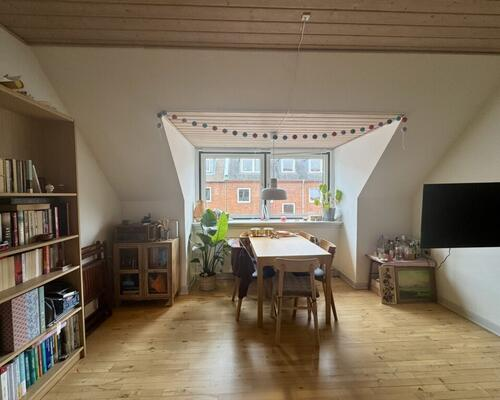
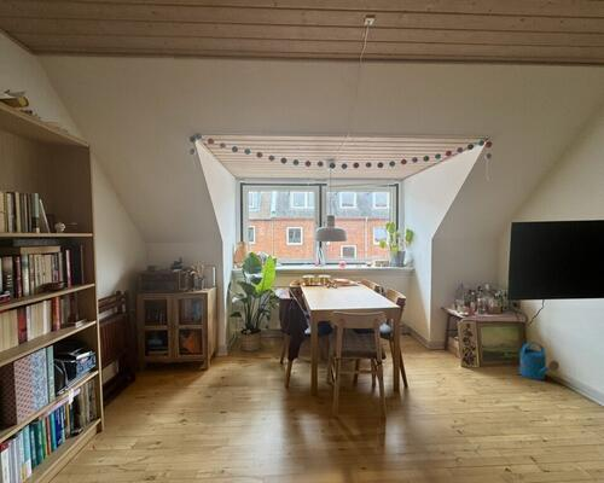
+ watering can [518,341,561,380]
